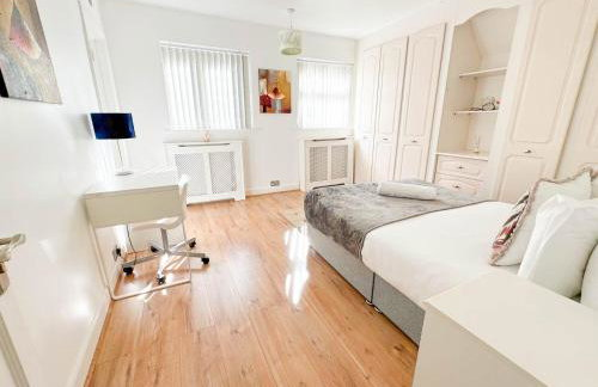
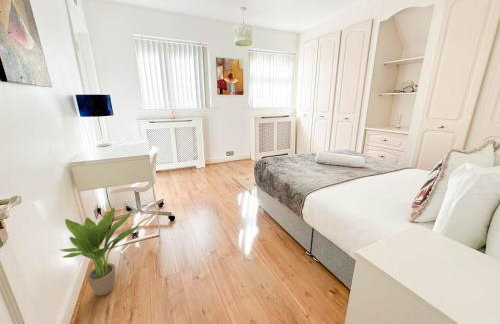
+ potted plant [58,206,139,297]
